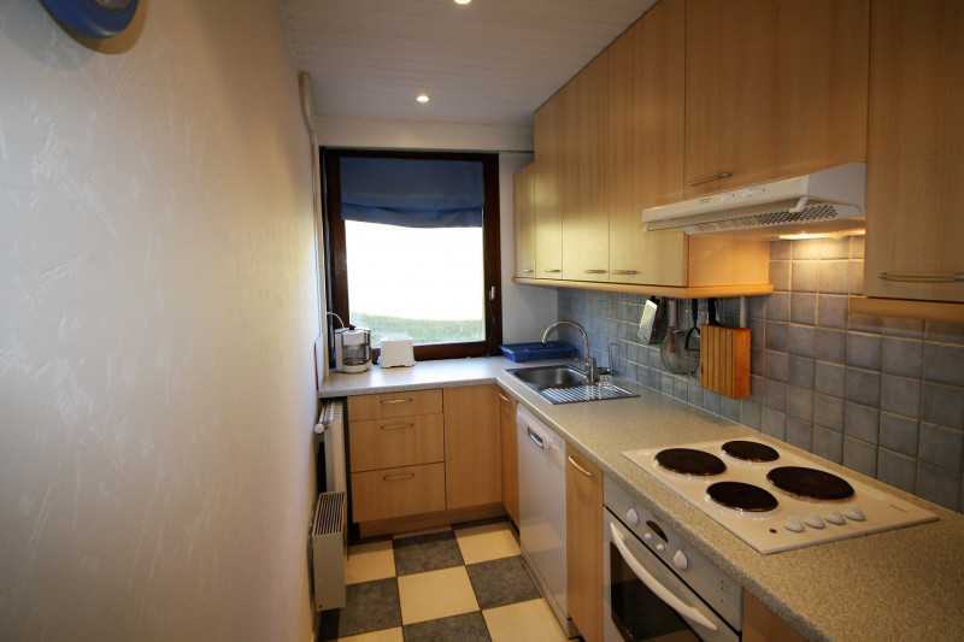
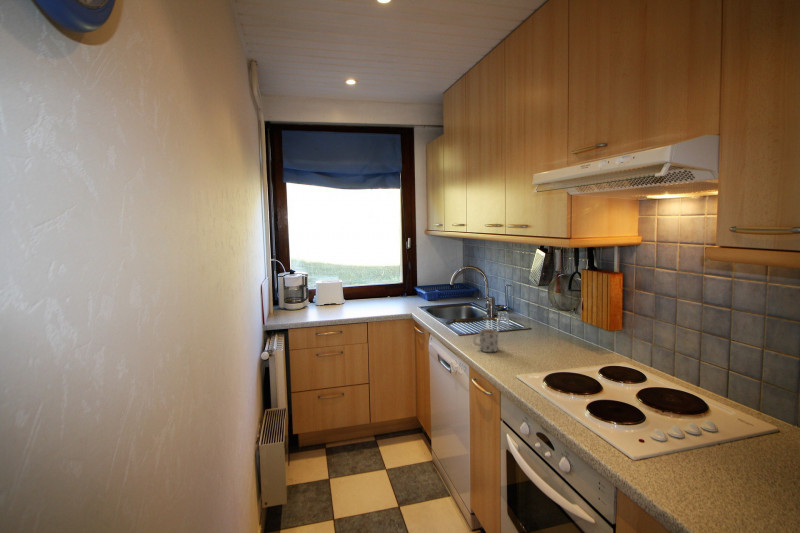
+ mug [472,328,499,353]
